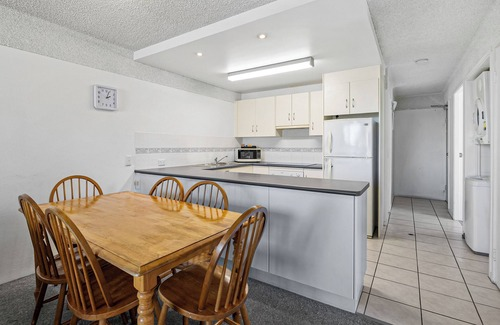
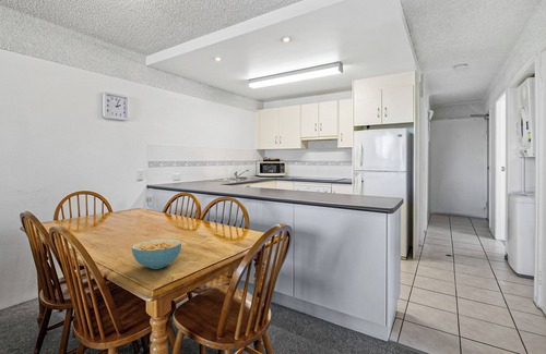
+ cereal bowl [131,237,182,270]
